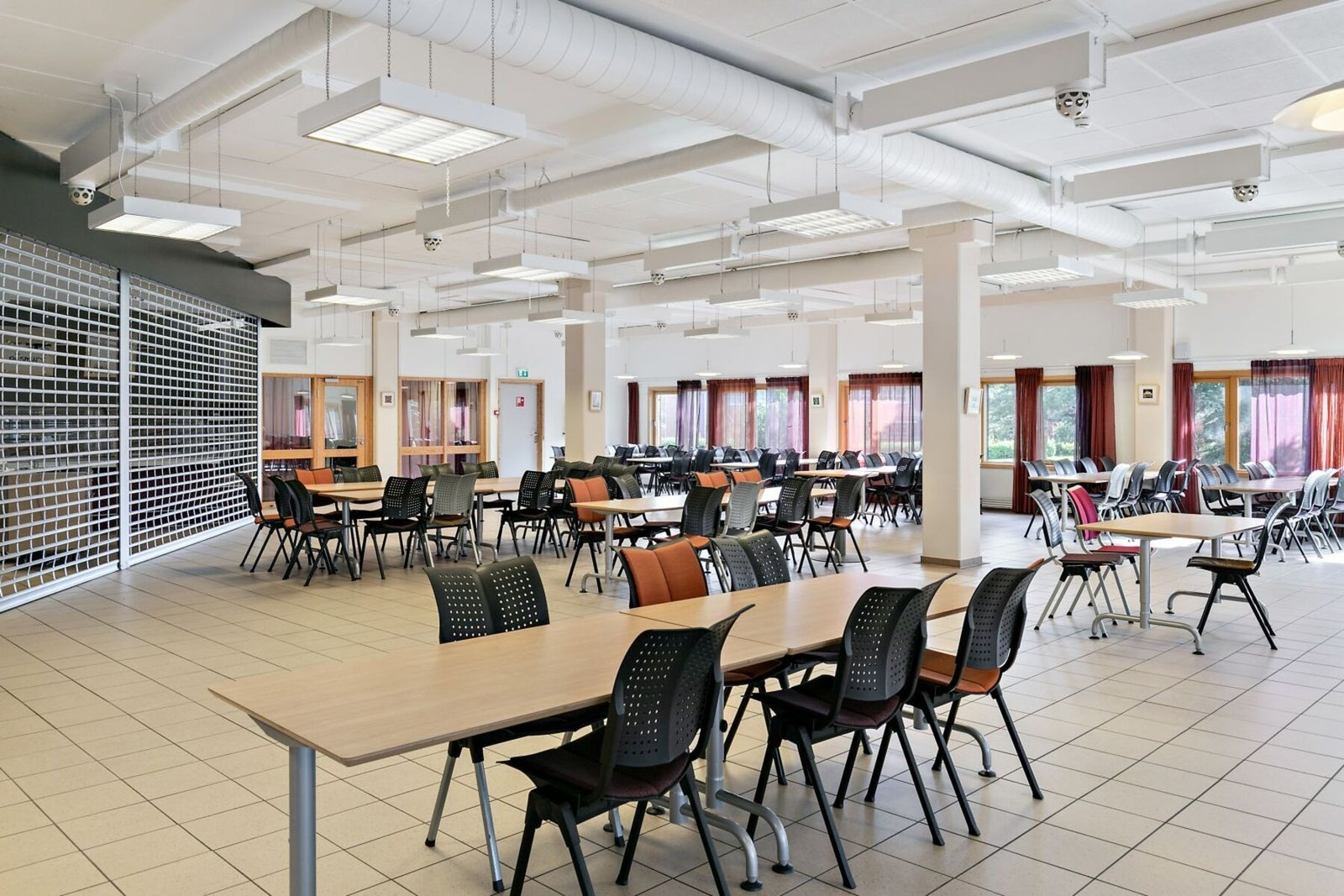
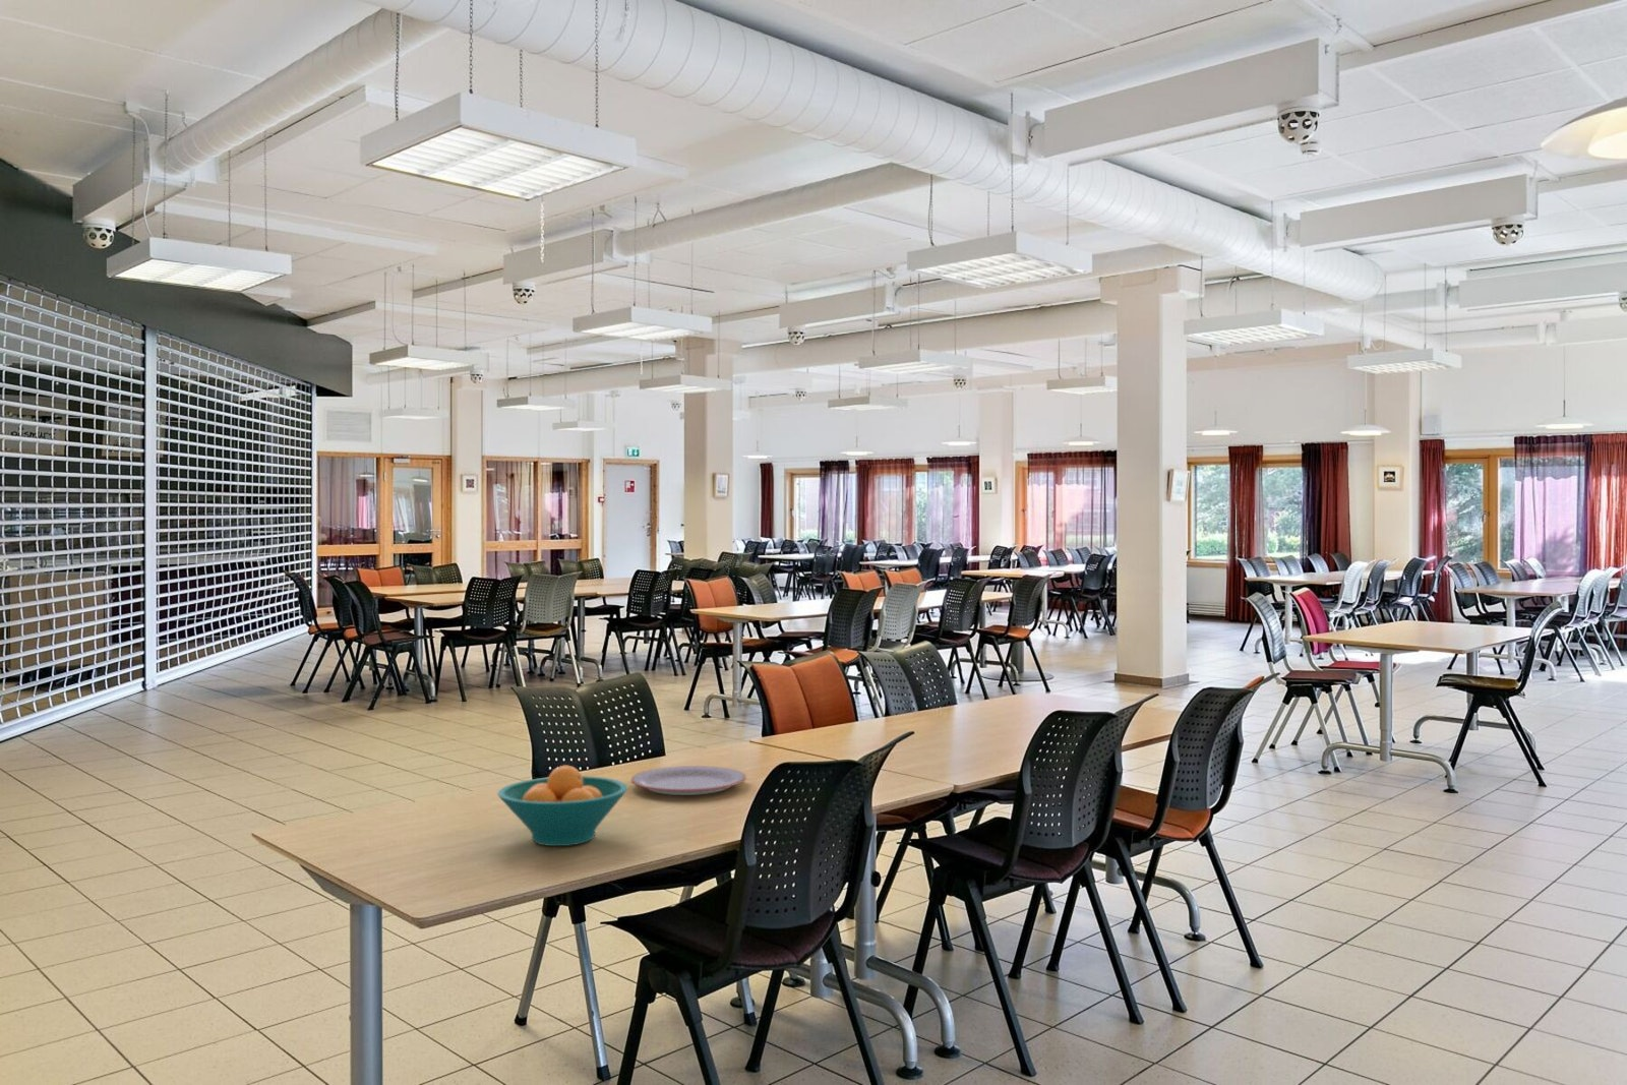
+ plate [631,764,747,797]
+ fruit bowl [498,764,628,848]
